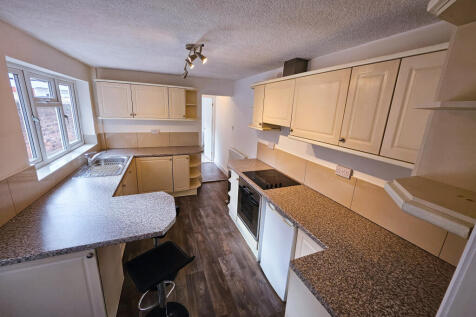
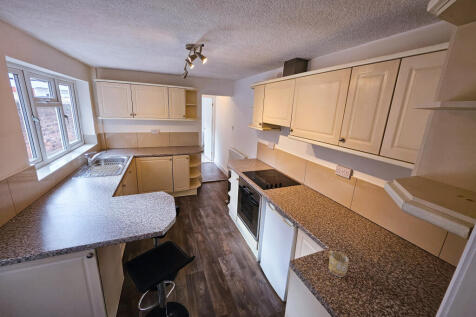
+ mug [327,250,350,278]
